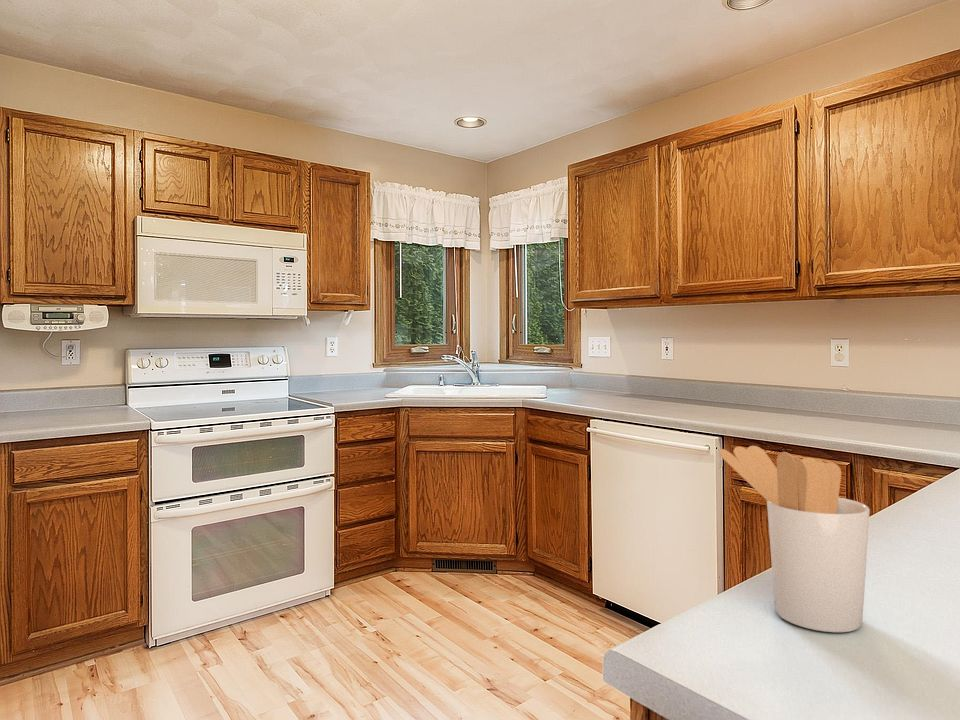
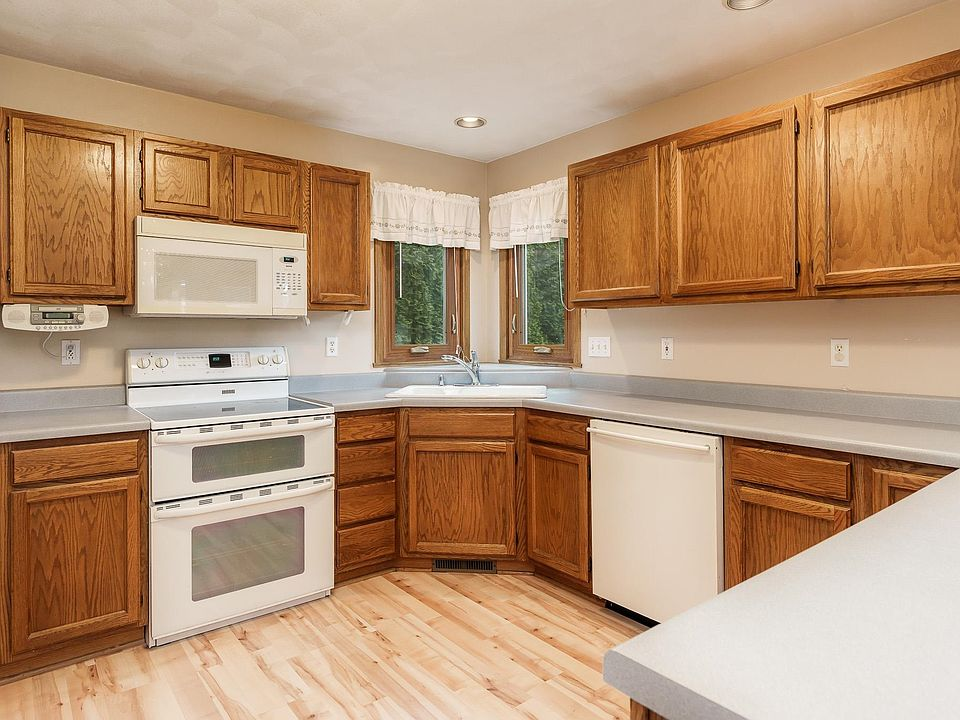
- utensil holder [718,445,871,633]
